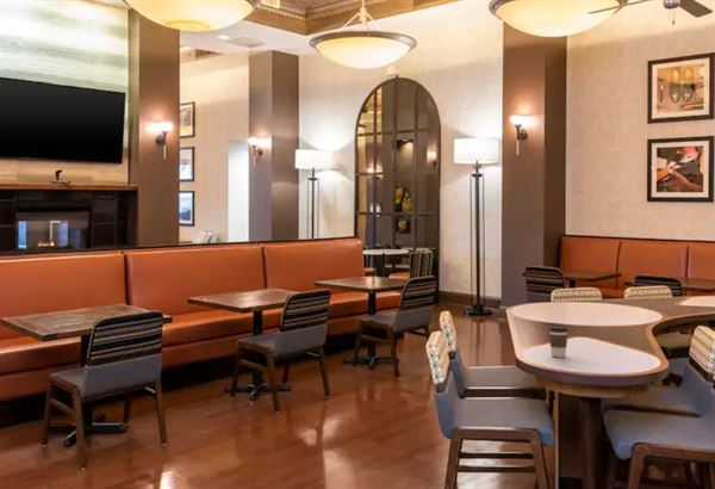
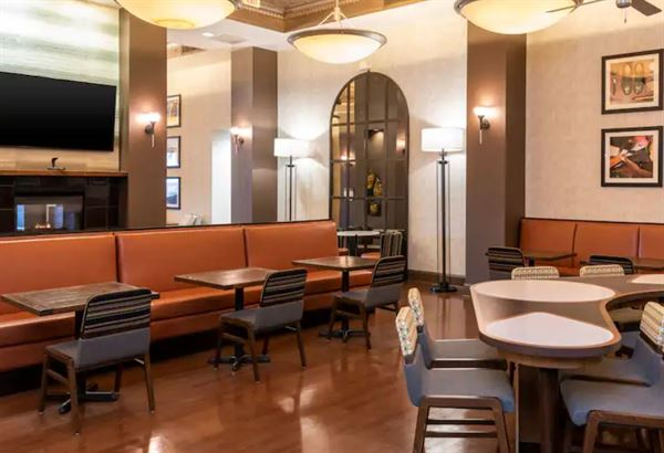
- coffee cup [548,324,570,358]
